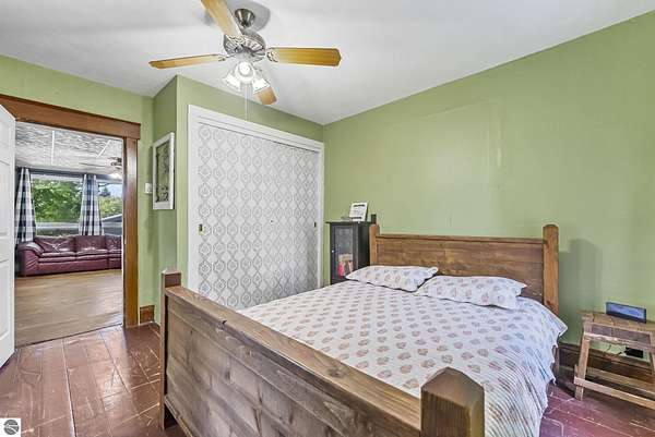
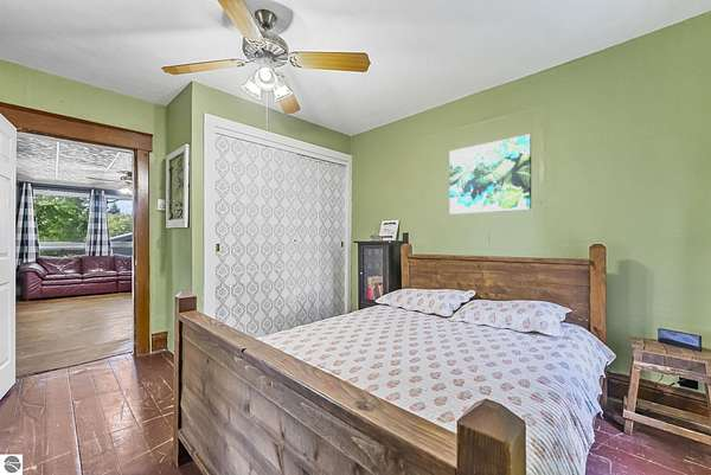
+ wall art [448,133,532,216]
